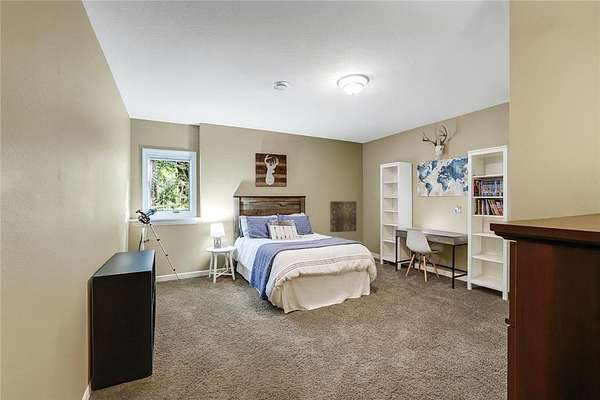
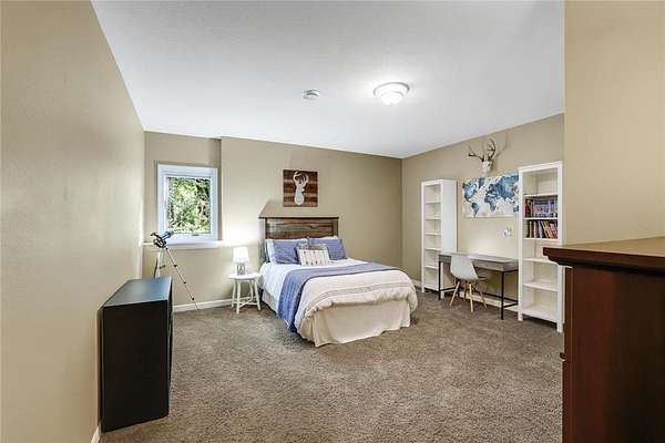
- wall art [329,200,357,233]
